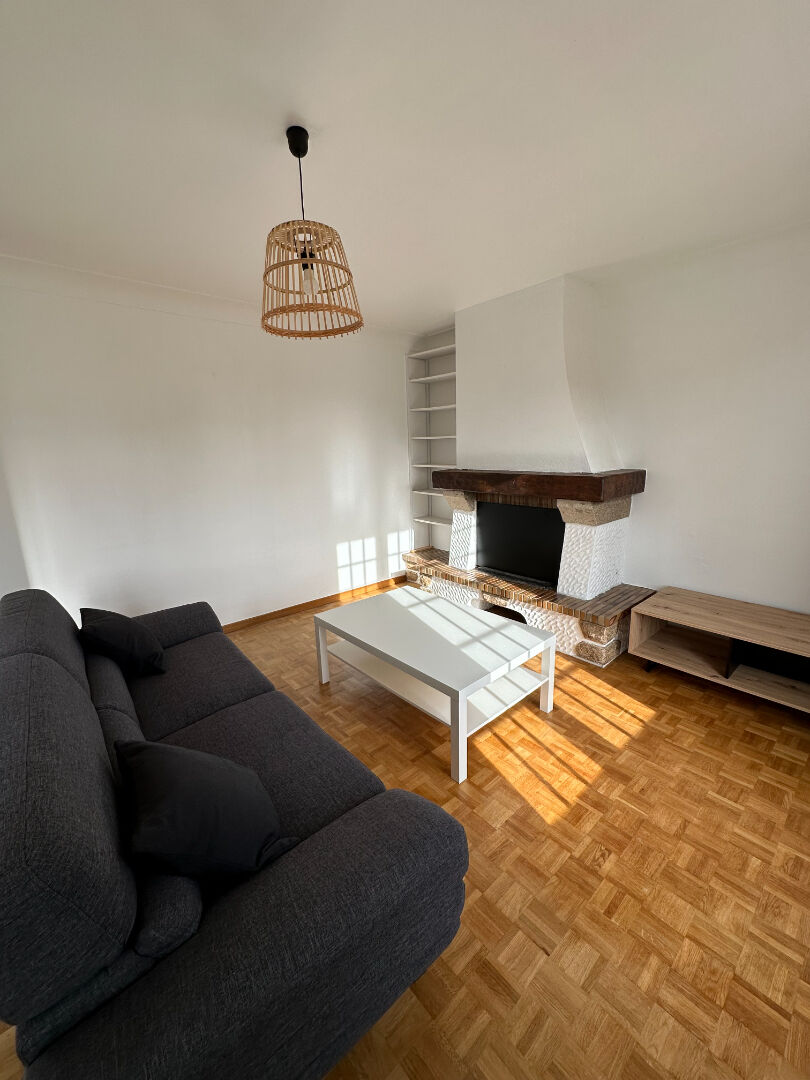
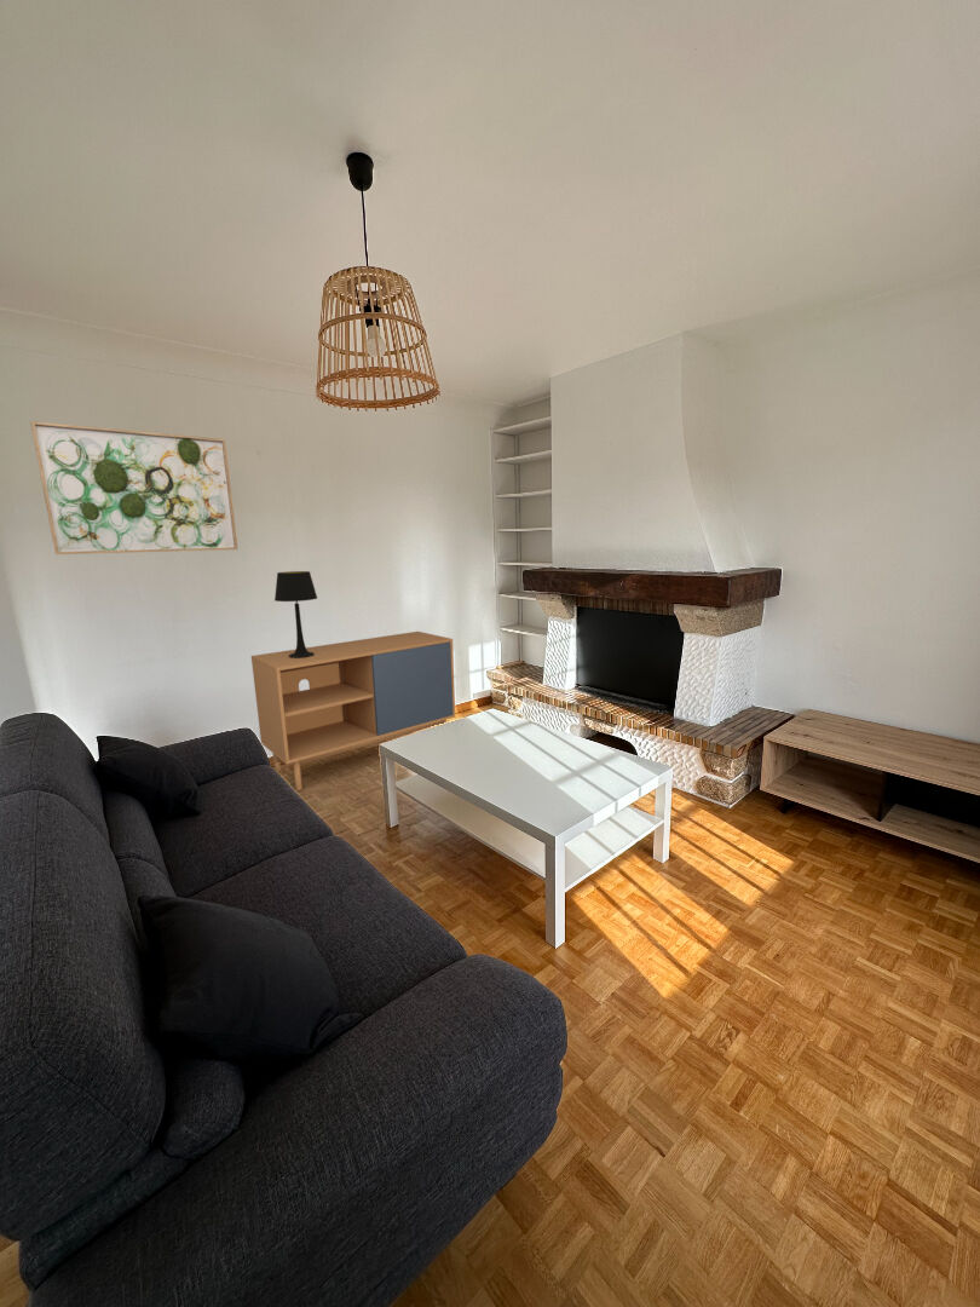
+ wall art [29,420,240,555]
+ table lamp [273,570,318,658]
+ storage cabinet [250,631,456,791]
